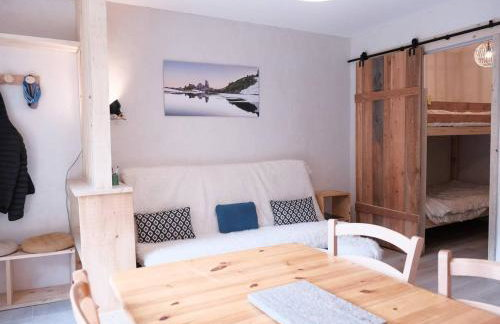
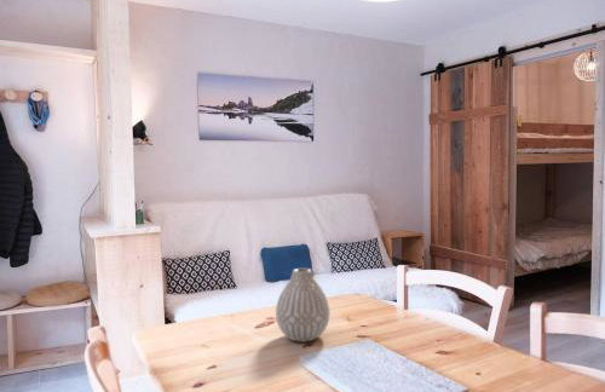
+ vase [275,267,332,344]
